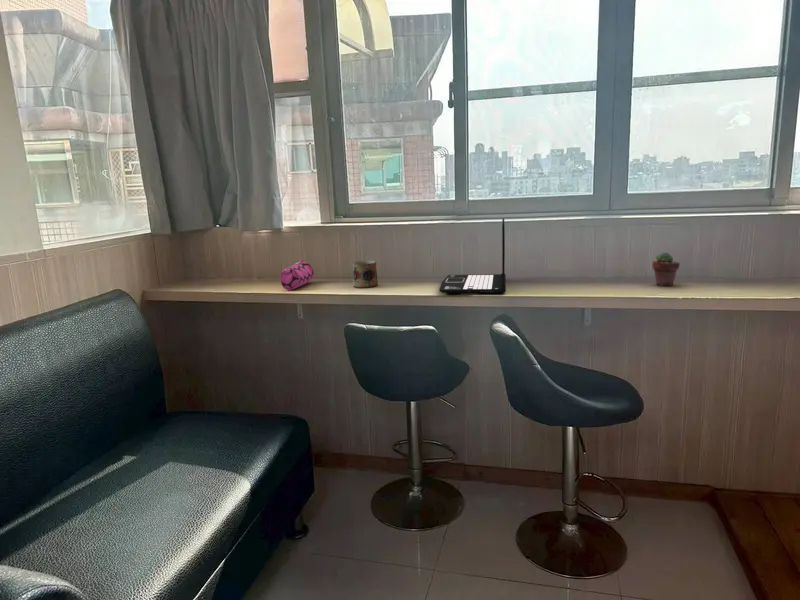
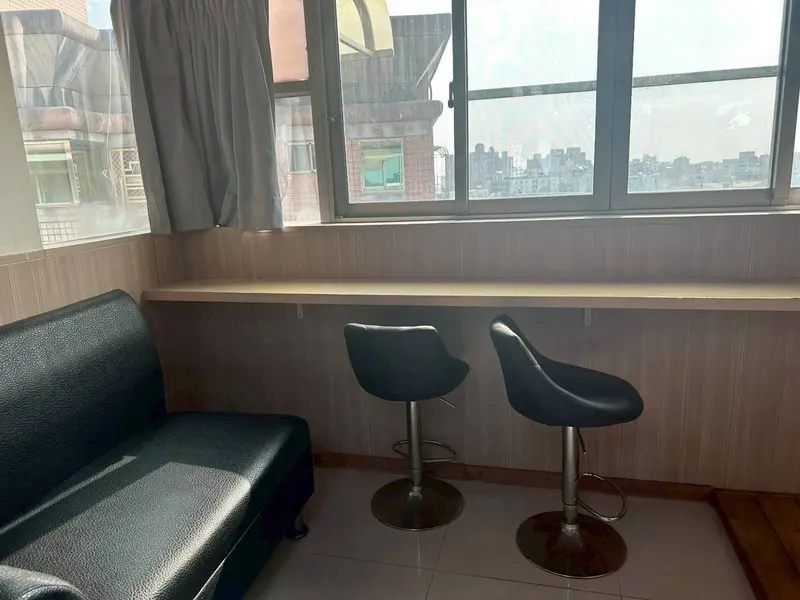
- pencil case [279,259,315,291]
- laptop [438,217,507,294]
- mug [352,259,379,289]
- potted succulent [651,251,681,287]
